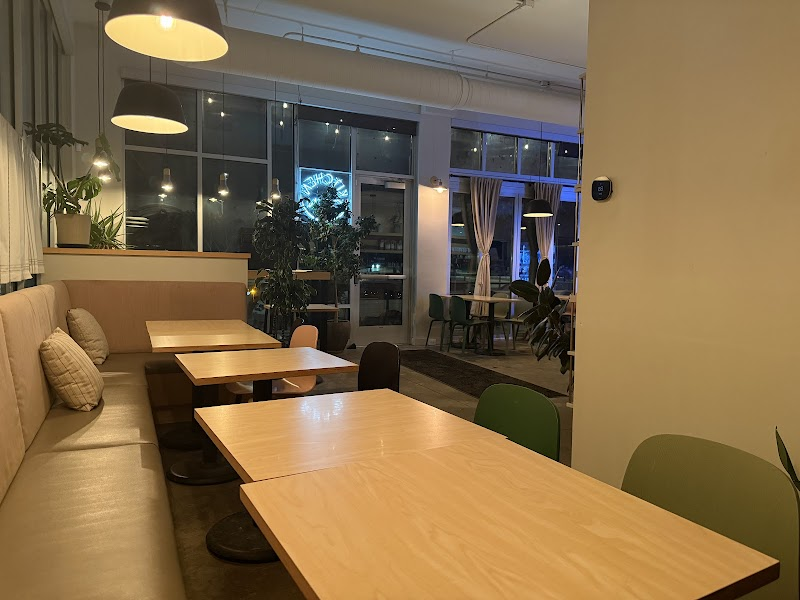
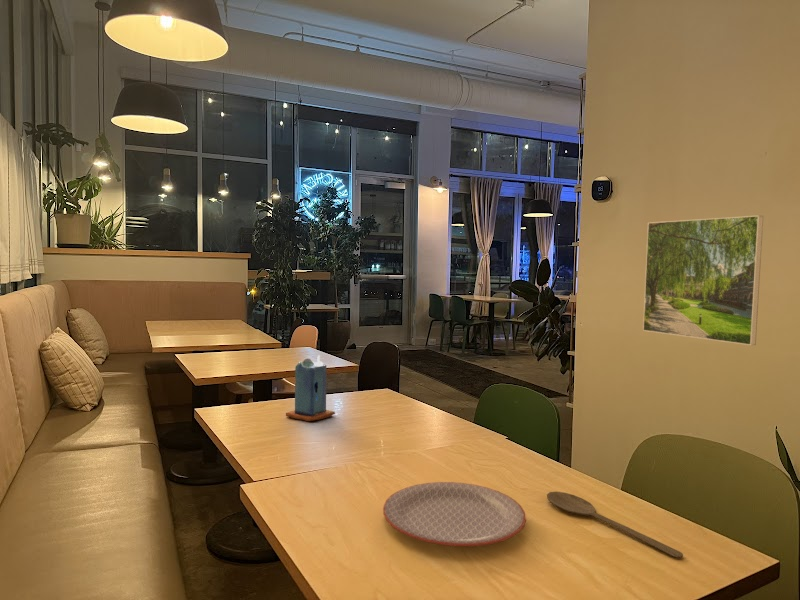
+ wooden spoon [546,491,684,559]
+ candle [285,354,336,422]
+ plate [382,481,527,547]
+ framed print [642,214,764,346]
